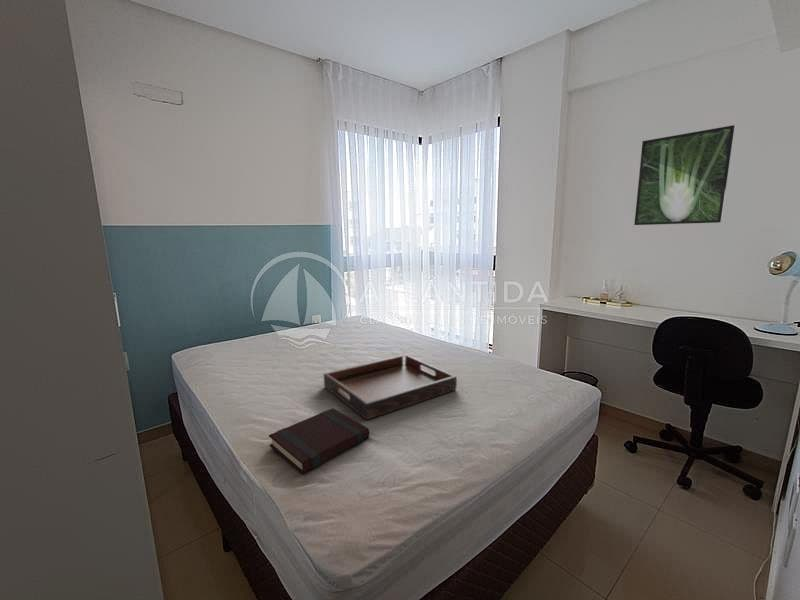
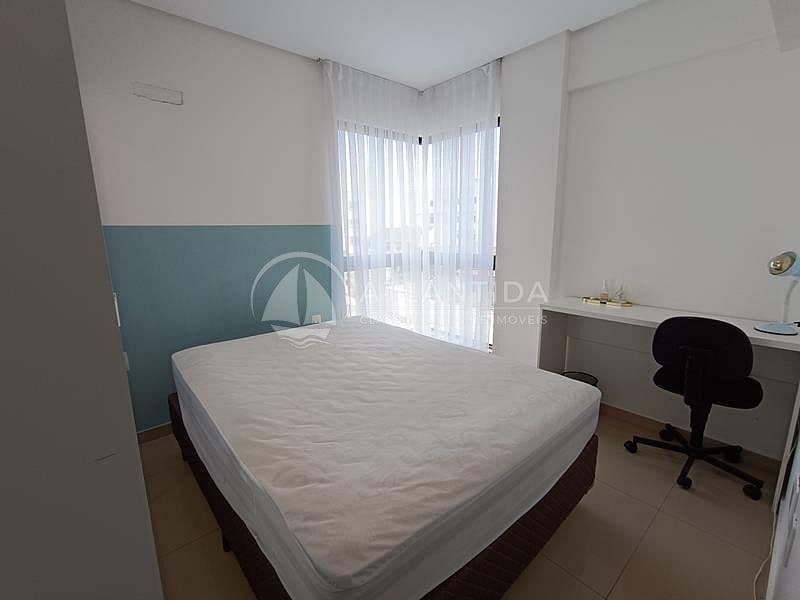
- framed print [633,124,735,226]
- book [268,407,370,475]
- serving tray [323,354,458,421]
